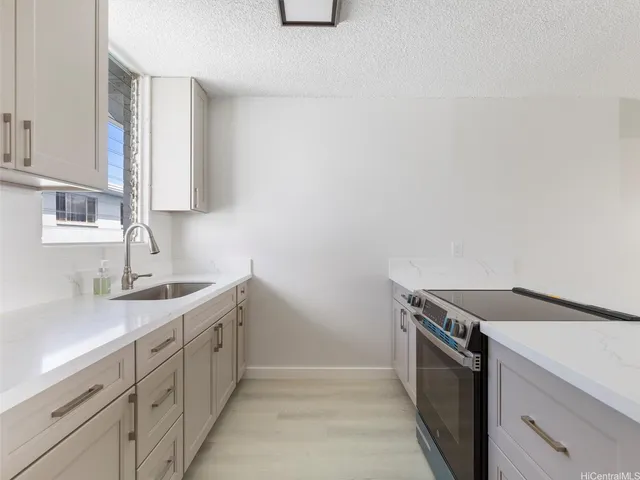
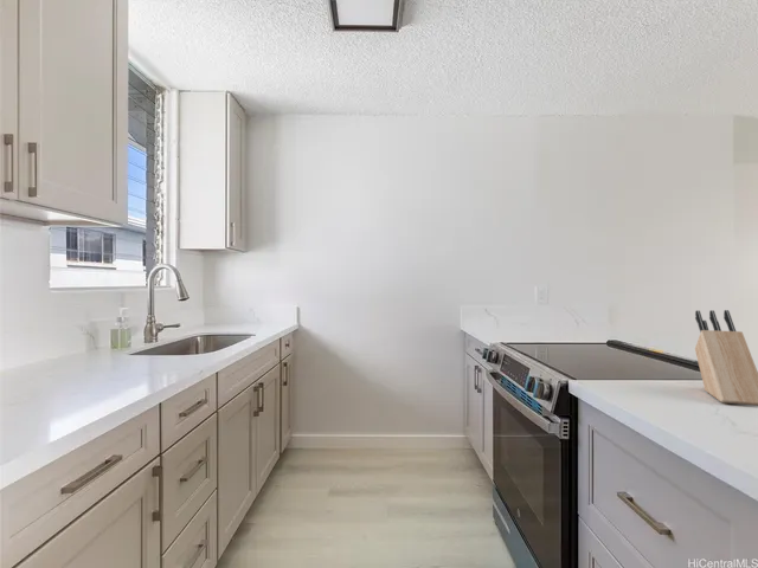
+ knife block [694,309,758,407]
